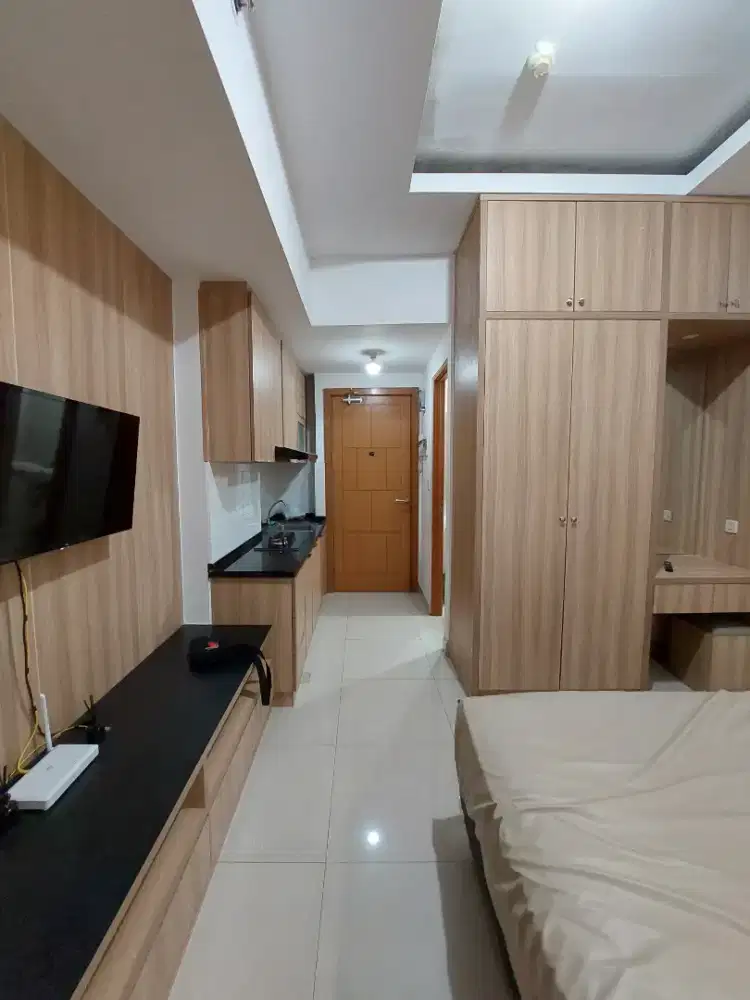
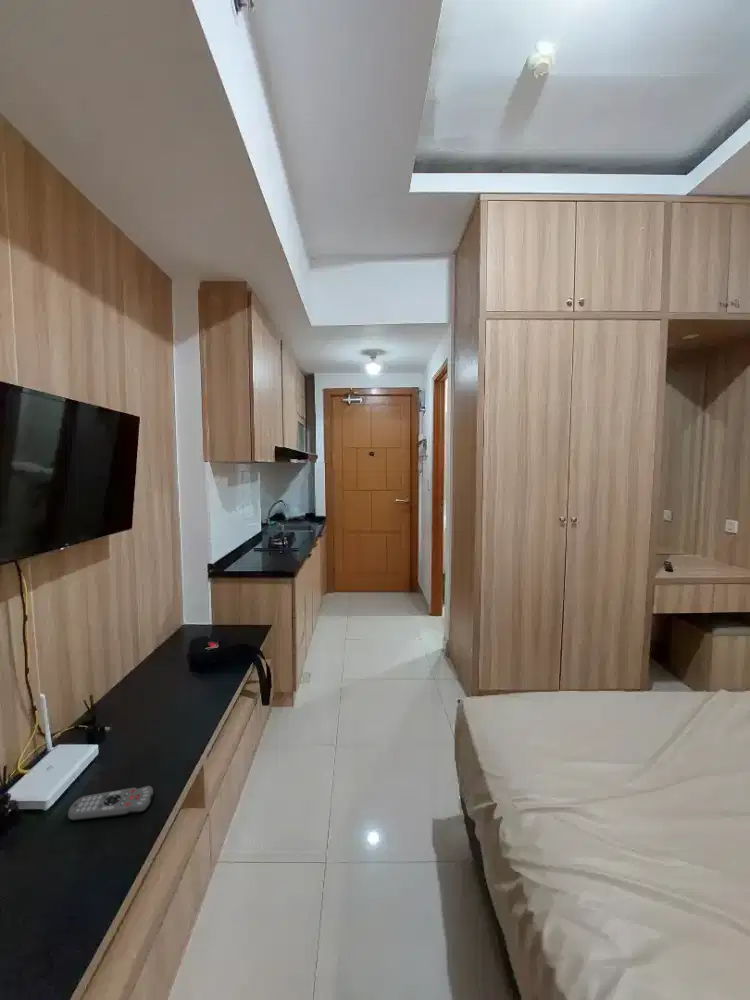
+ remote control [67,785,154,822]
